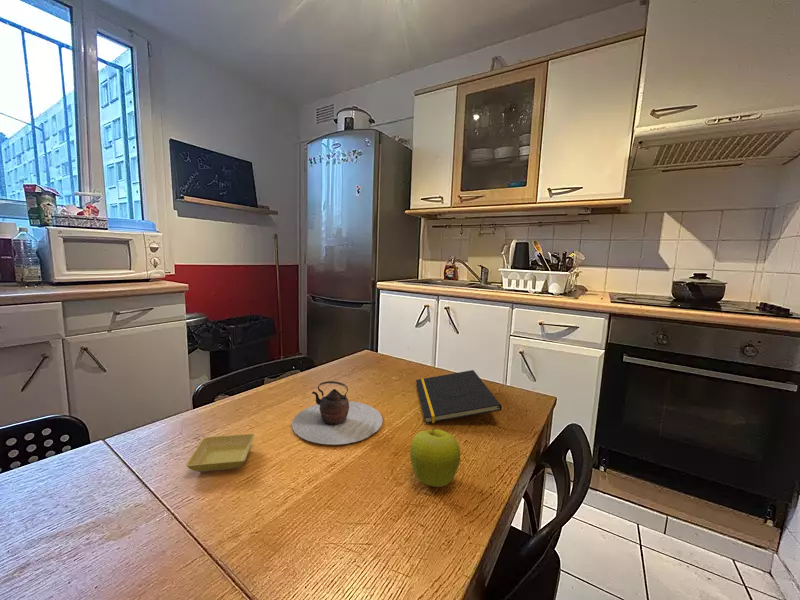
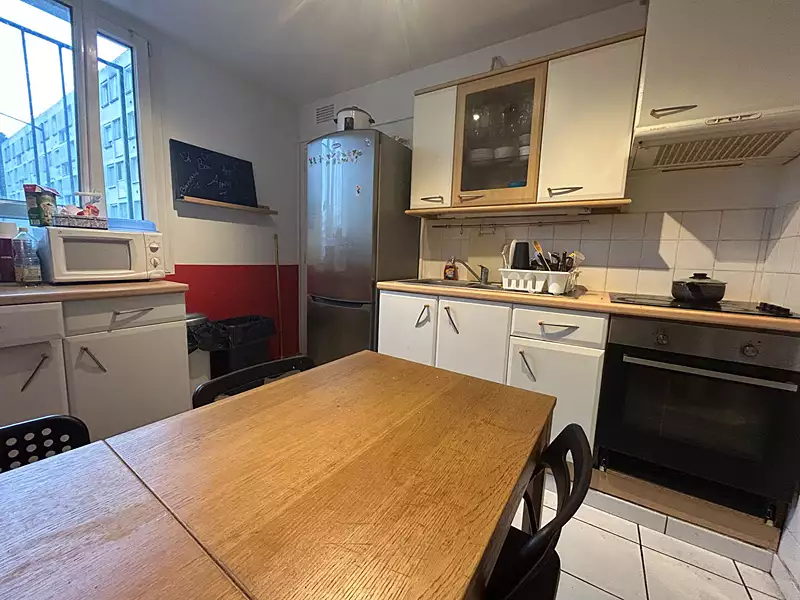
- notepad [415,369,502,425]
- teapot [291,380,384,446]
- fruit [409,428,461,488]
- saucer [185,433,255,473]
